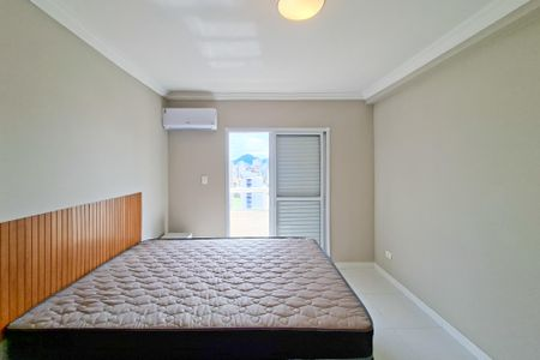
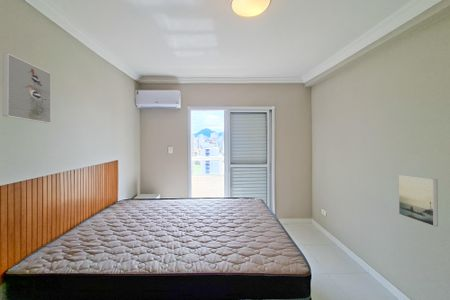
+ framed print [2,52,52,124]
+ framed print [398,174,439,227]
